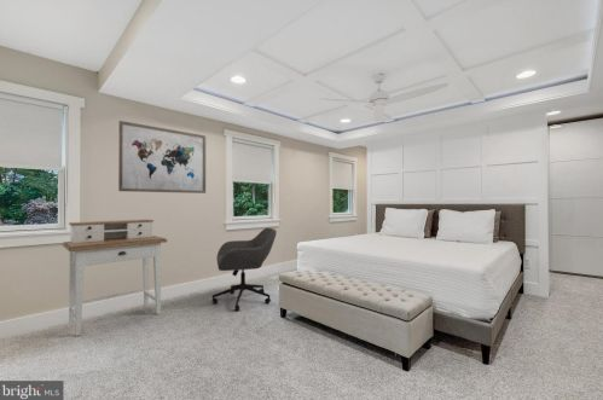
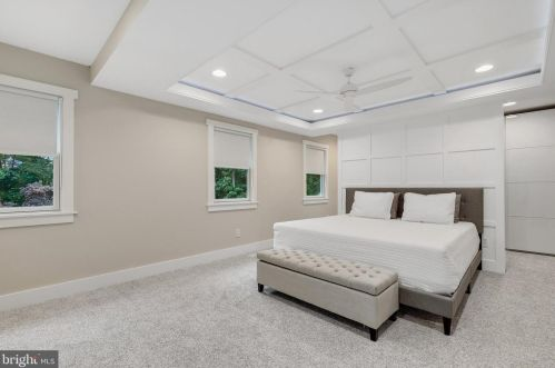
- office chair [211,227,278,312]
- wall art [117,120,207,195]
- desk [62,219,168,337]
